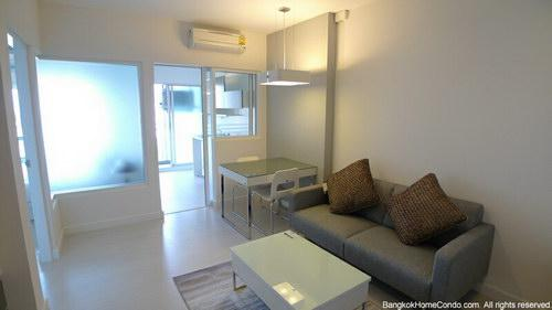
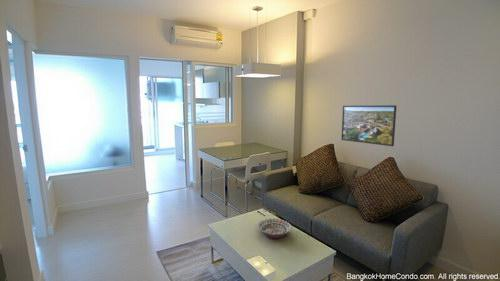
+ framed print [340,104,397,147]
+ decorative bowl [257,218,293,239]
